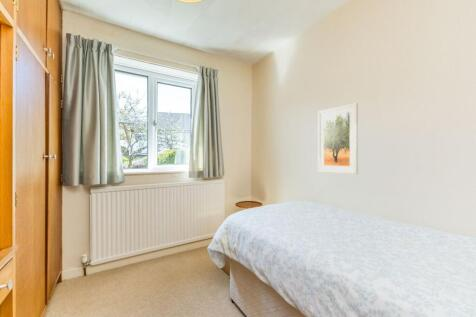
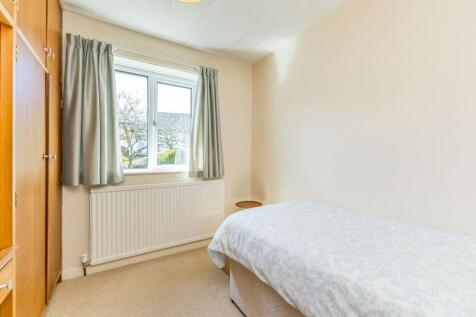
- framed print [317,102,359,175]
